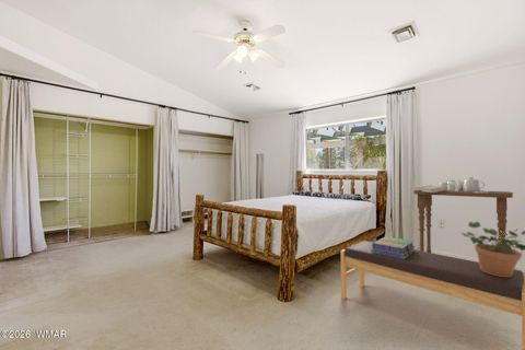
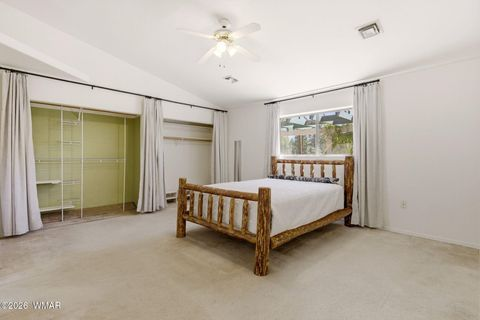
- side table [410,176,514,253]
- potted plant [460,220,525,277]
- stack of books [371,235,416,259]
- bench [340,240,525,350]
